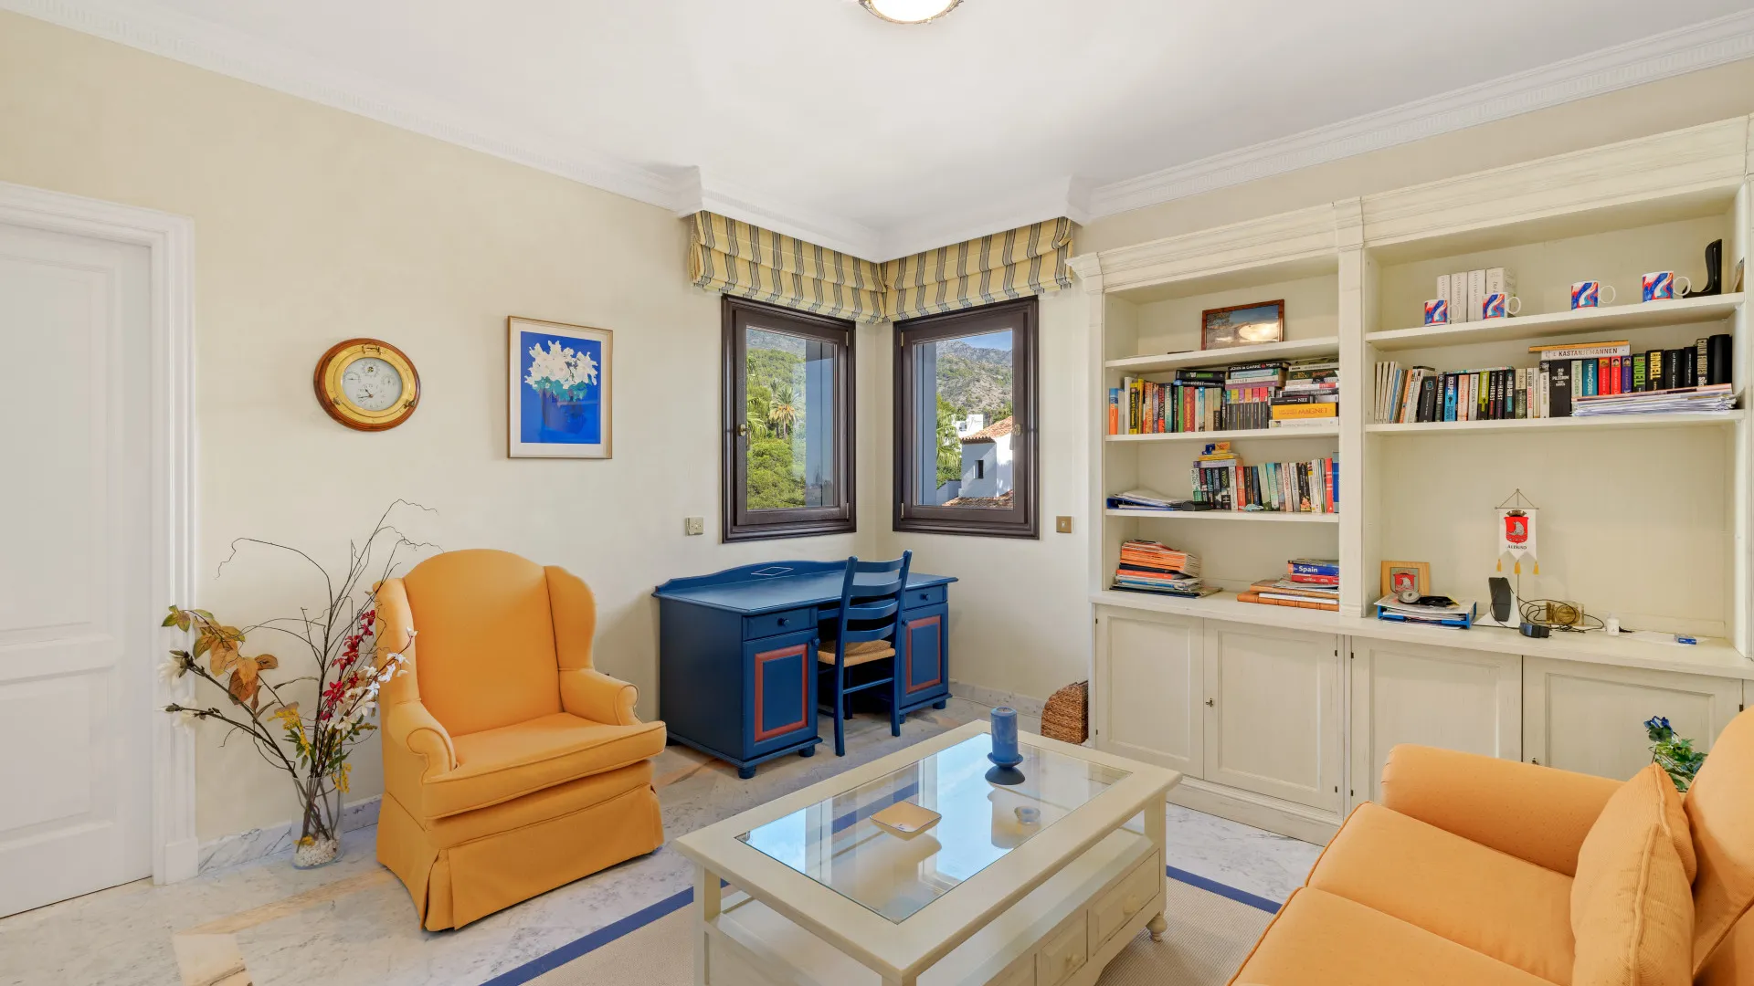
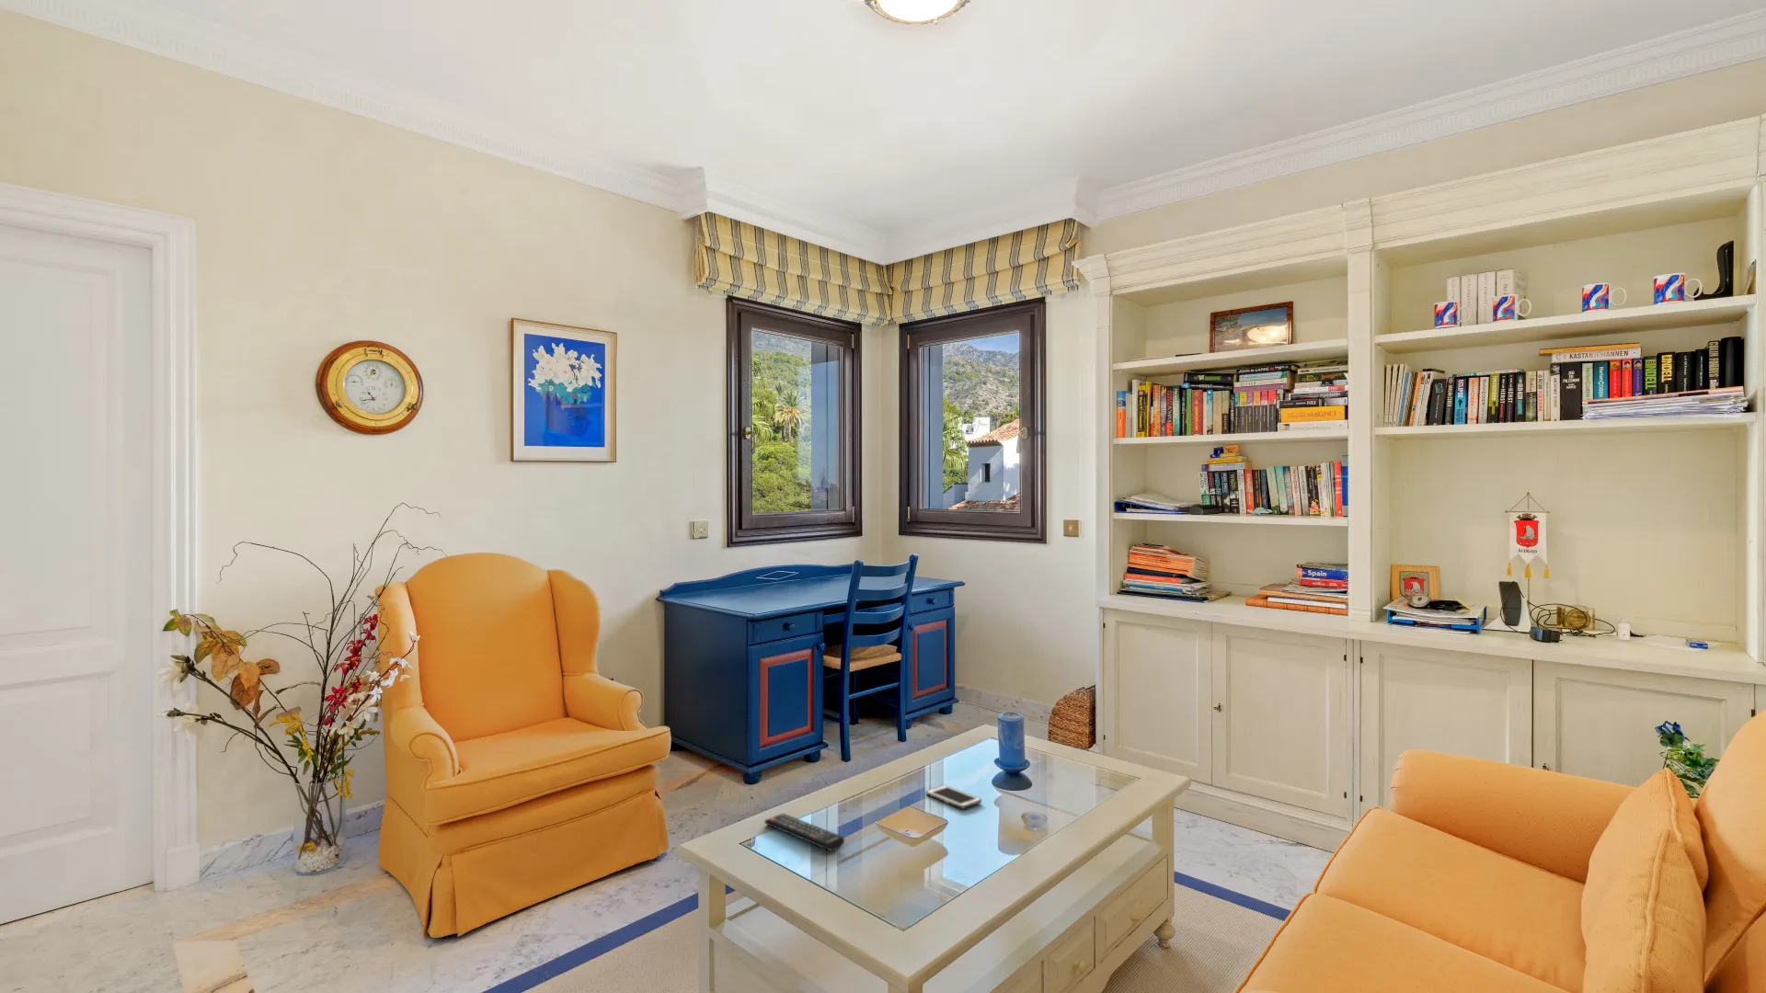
+ remote control [763,812,845,852]
+ cell phone [925,784,982,810]
